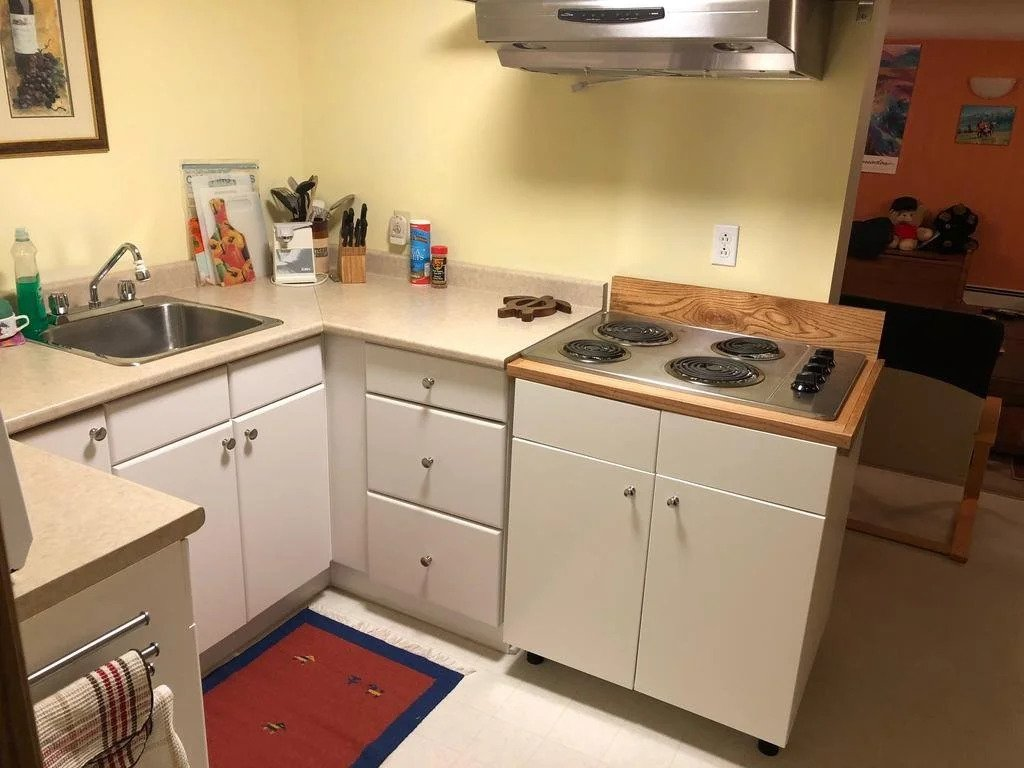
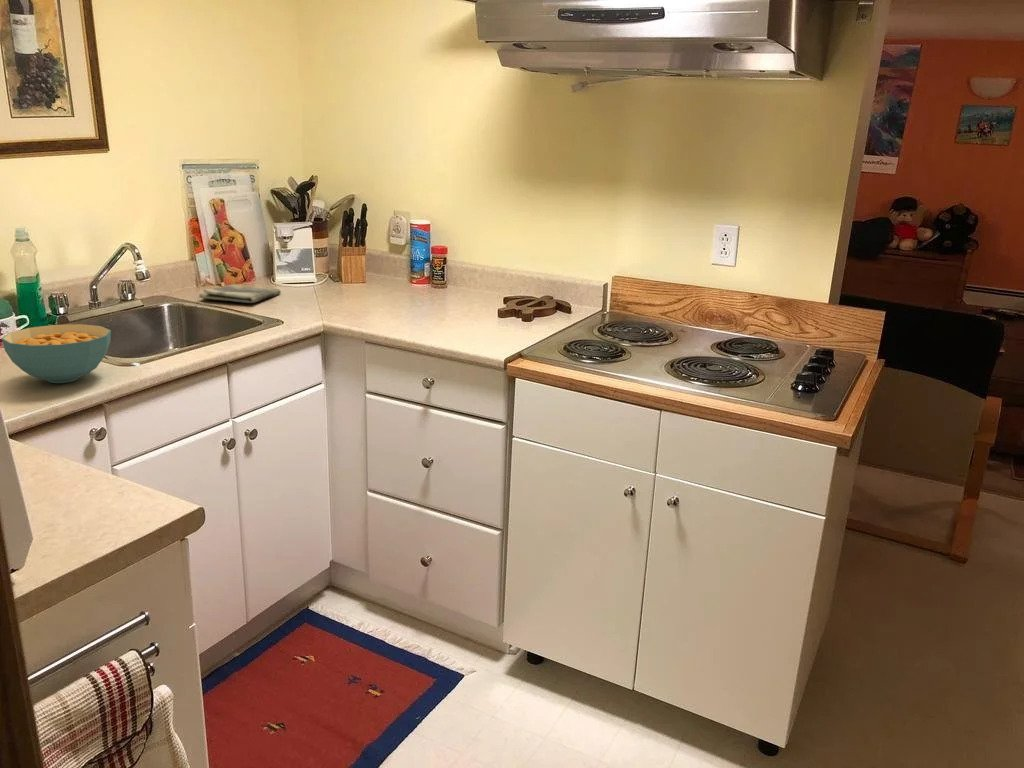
+ dish towel [198,283,282,304]
+ cereal bowl [1,323,112,384]
